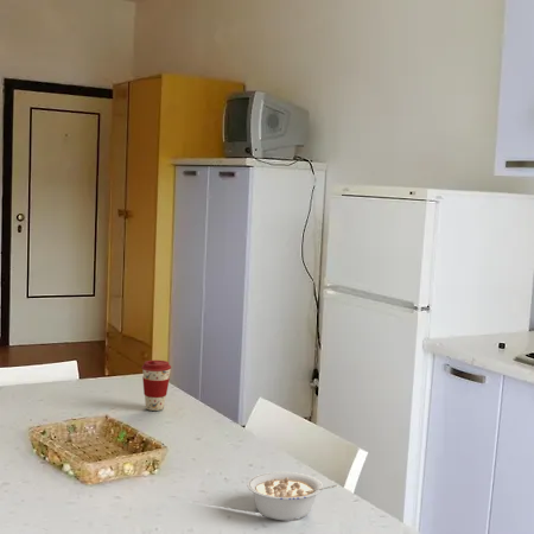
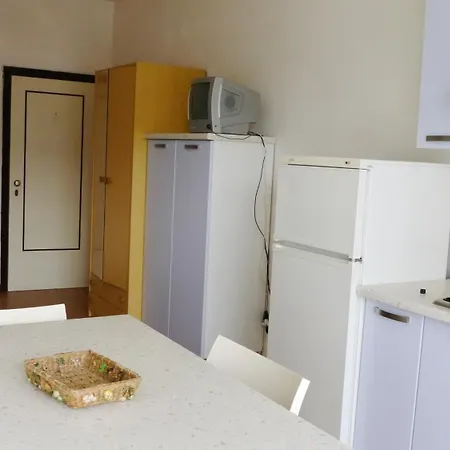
- legume [246,471,339,521]
- coffee cup [141,360,172,412]
